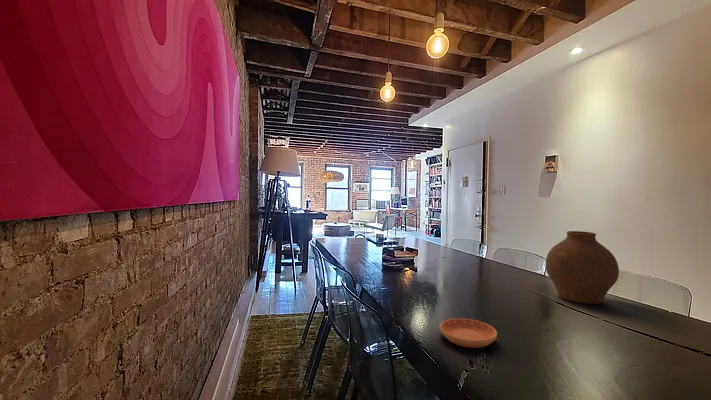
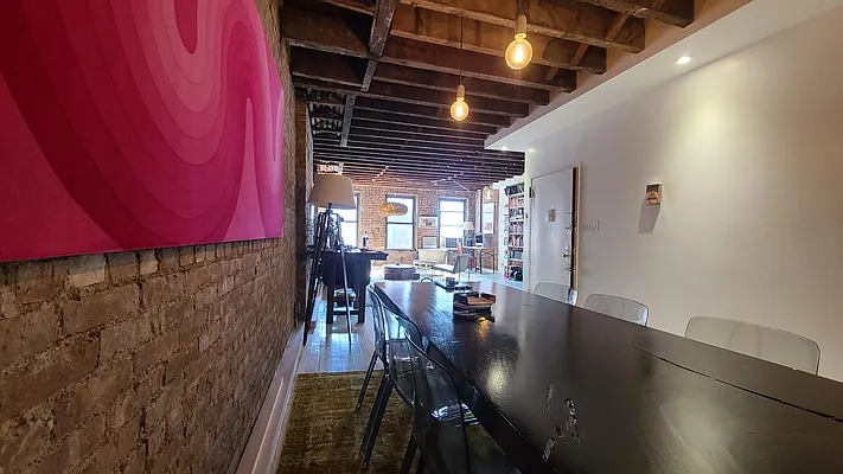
- vase [544,230,620,305]
- saucer [439,317,498,349]
